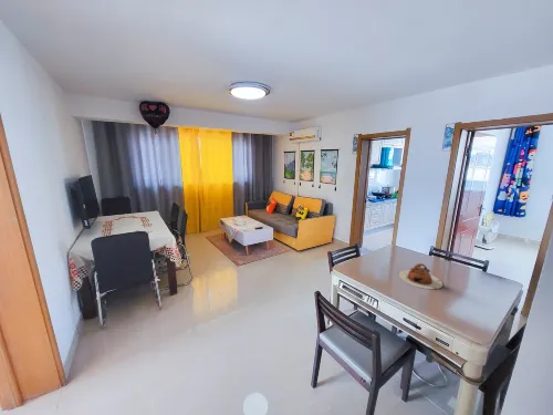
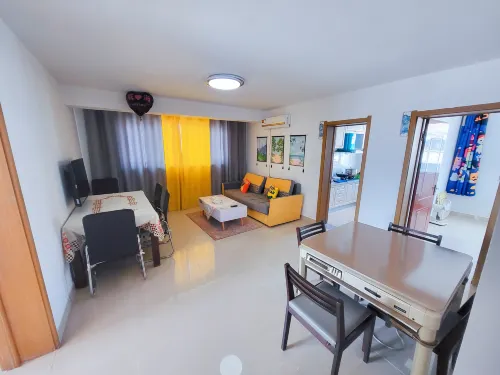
- teapot [398,262,444,290]
